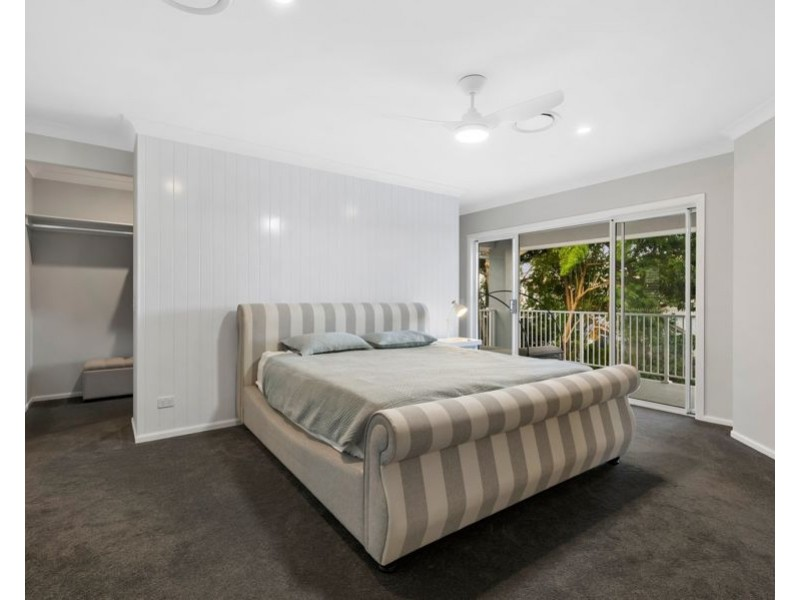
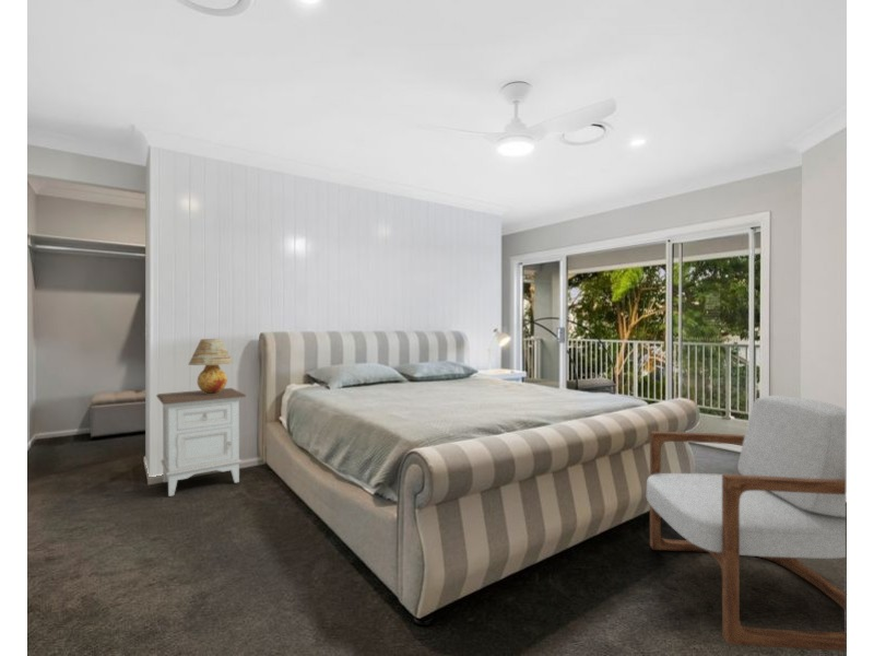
+ nightstand [155,387,247,497]
+ table lamp [187,338,234,394]
+ armchair [646,395,847,652]
